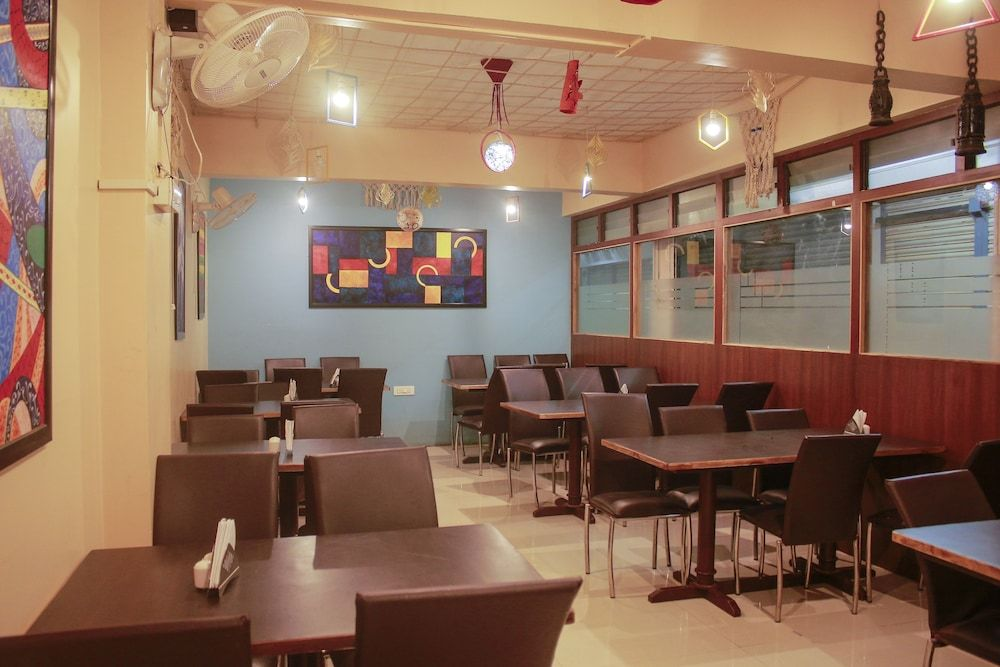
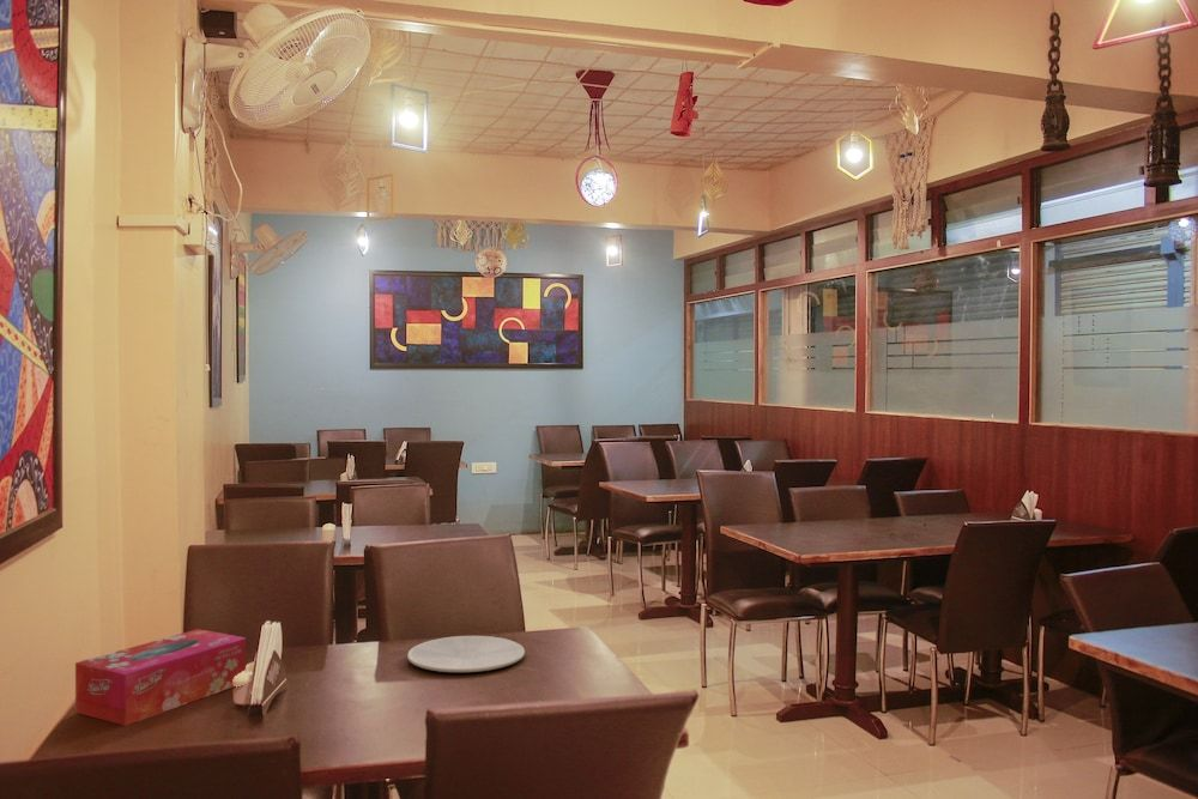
+ tissue box [74,628,247,727]
+ plate [406,635,526,673]
